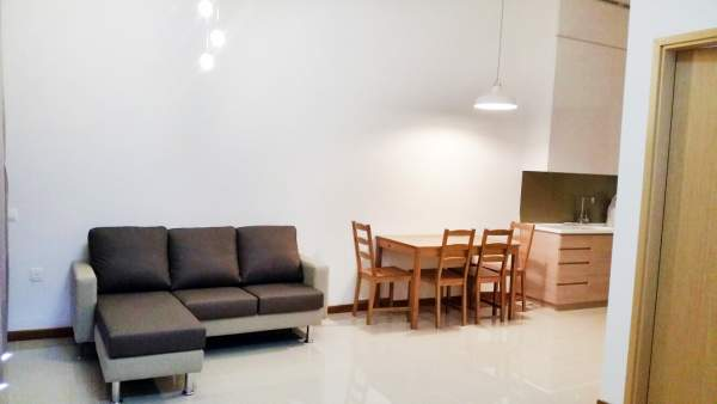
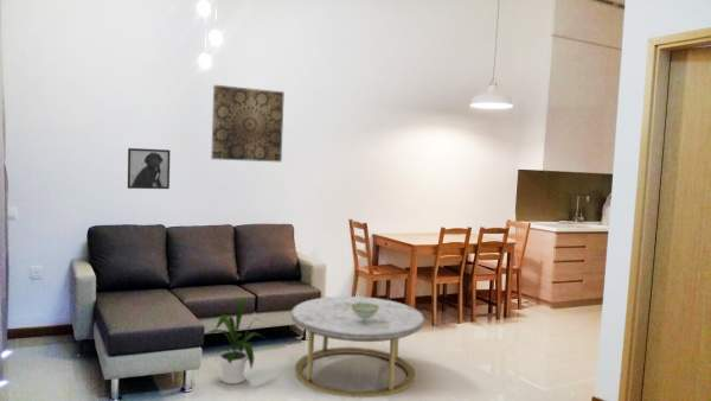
+ coffee table [290,295,425,399]
+ decorative bowl [351,303,379,322]
+ house plant [203,297,269,386]
+ wall art [210,84,286,163]
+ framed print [127,147,171,190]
